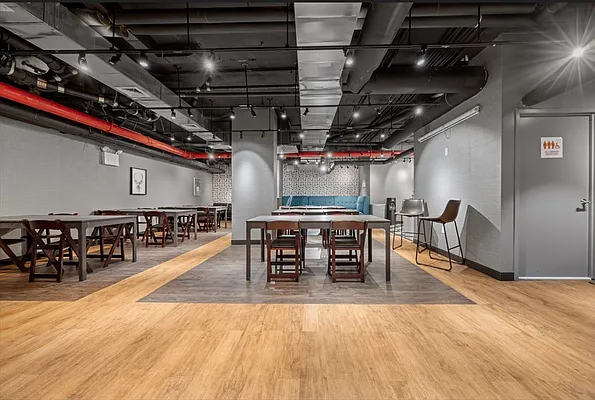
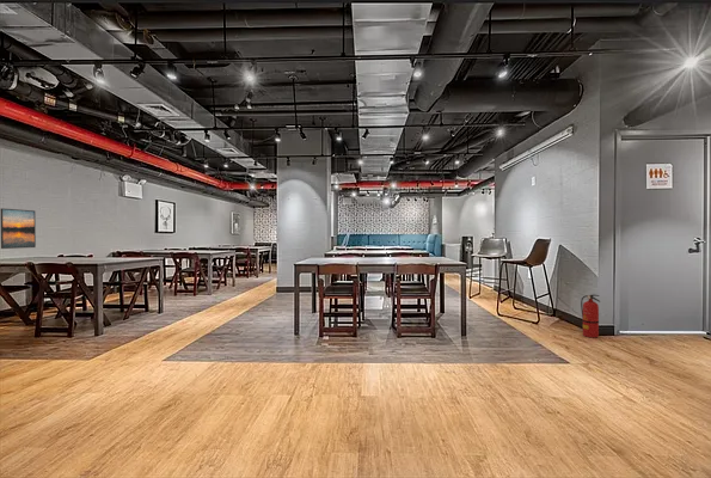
+ fire extinguisher [580,294,601,339]
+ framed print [0,207,37,250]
